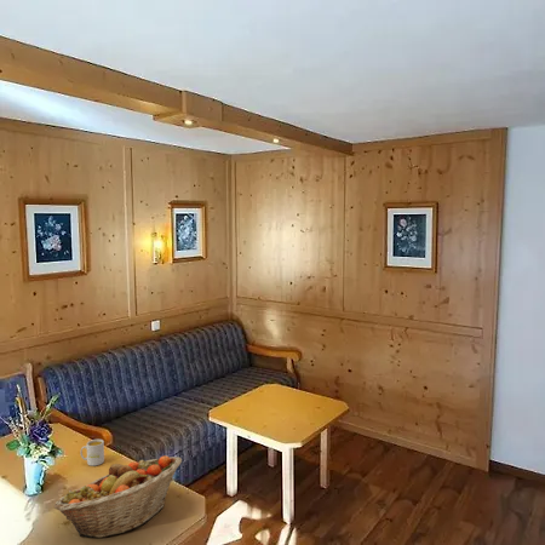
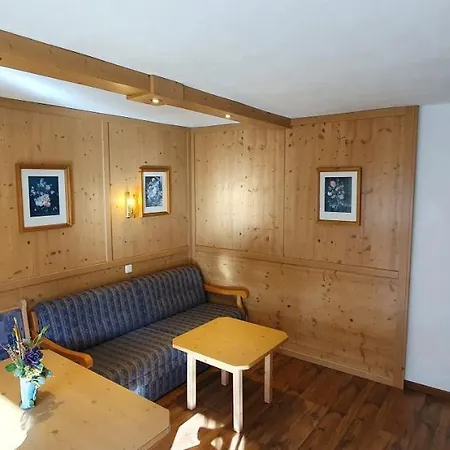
- fruit basket [52,454,183,539]
- mug [80,438,105,467]
